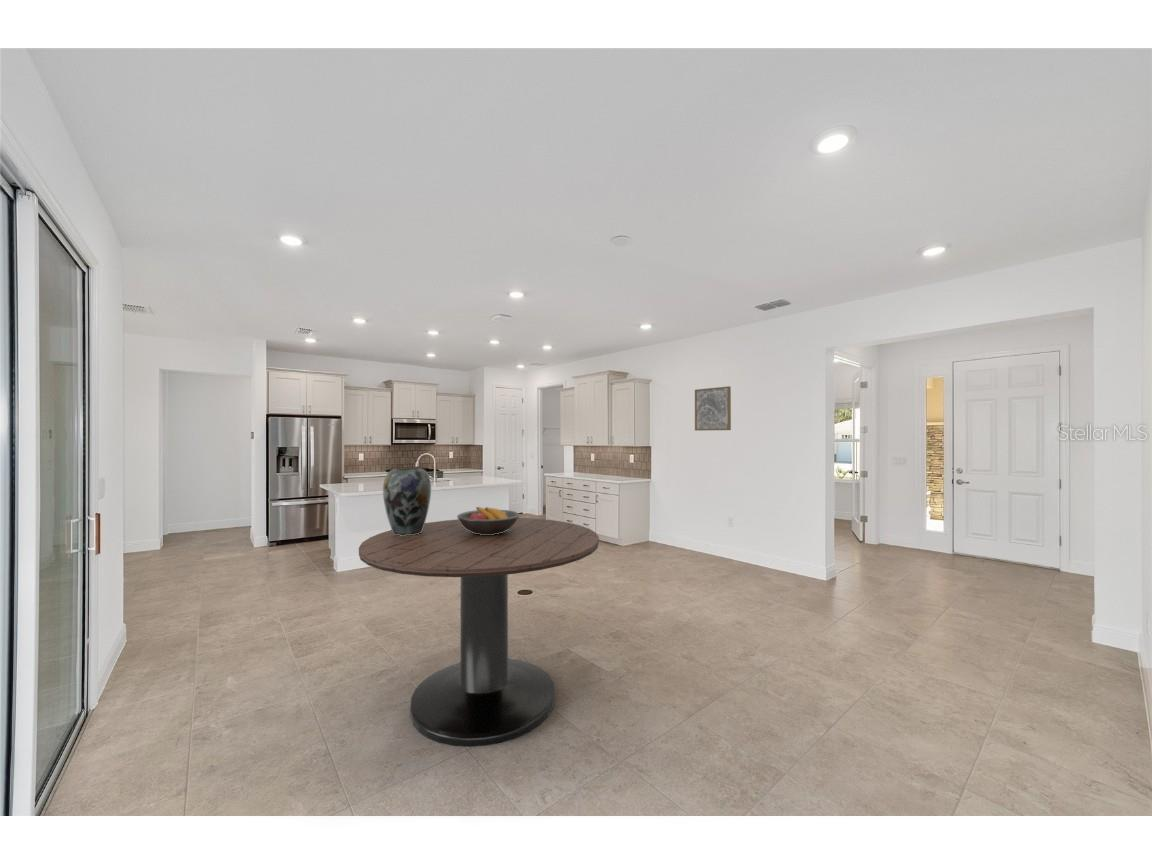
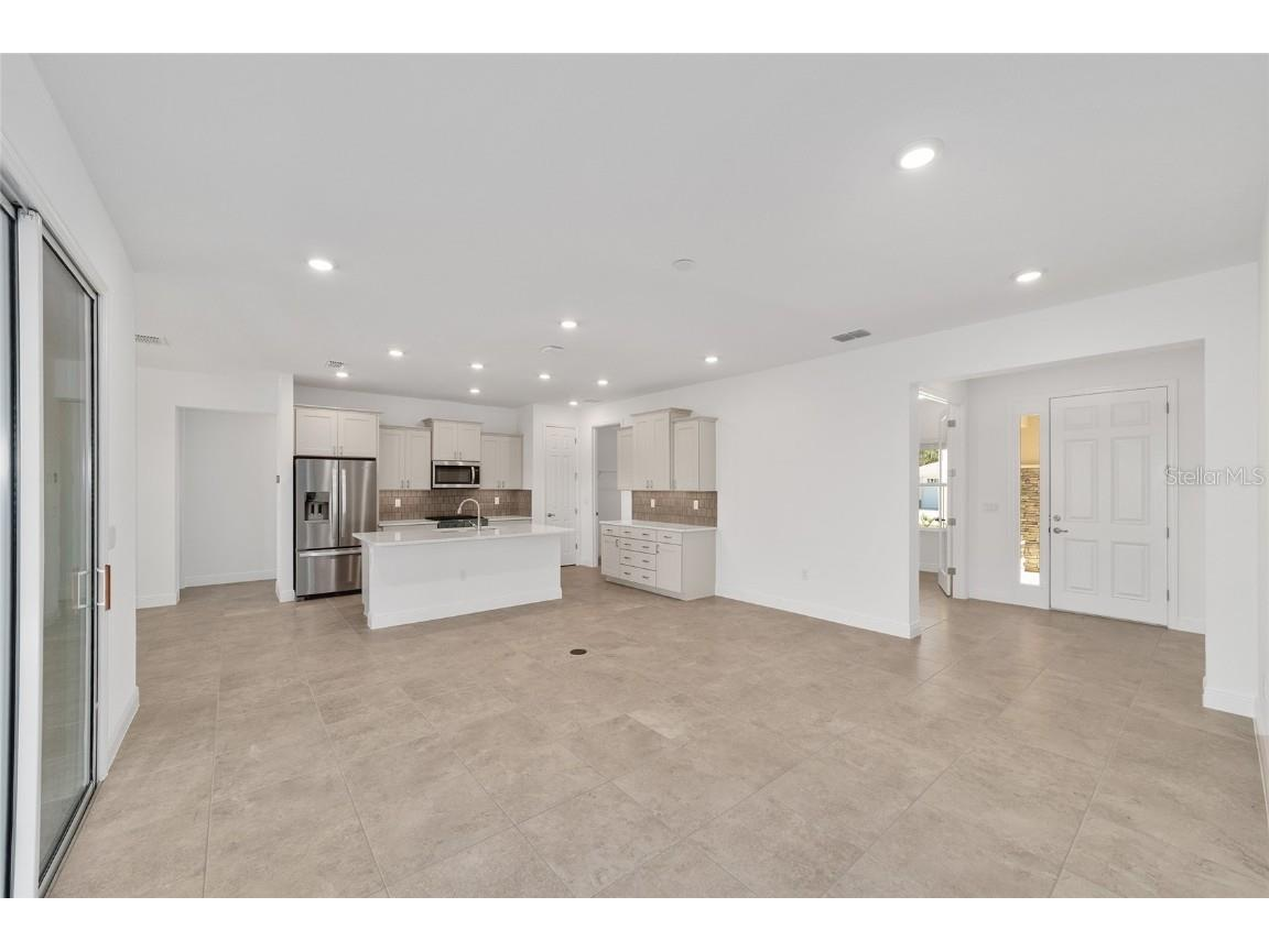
- dining table [358,517,600,748]
- fruit bowl [456,506,521,535]
- wall art [694,385,732,432]
- vase [382,467,432,536]
